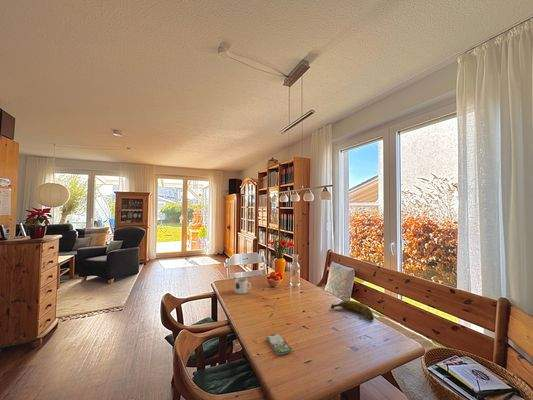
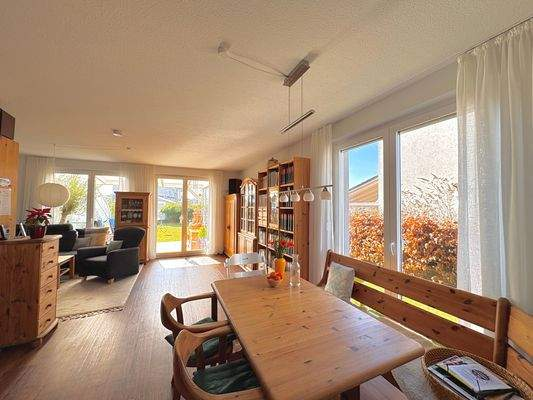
- mug [234,277,252,295]
- banana [330,299,375,321]
- smartphone [266,333,292,356]
